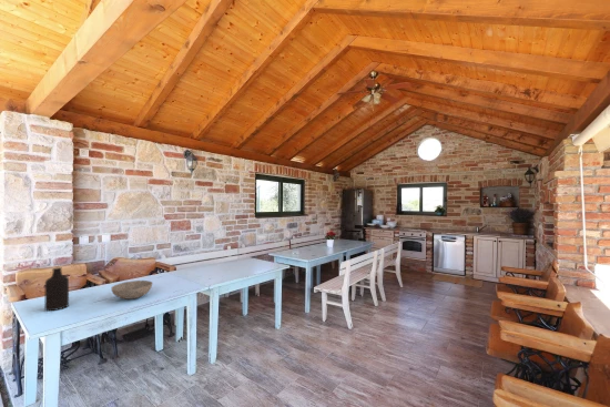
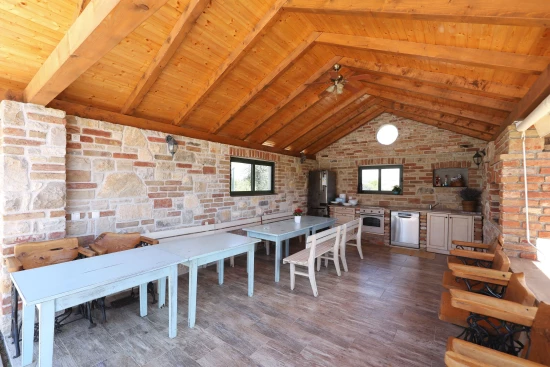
- bottle [43,266,70,312]
- bowl [110,279,153,301]
